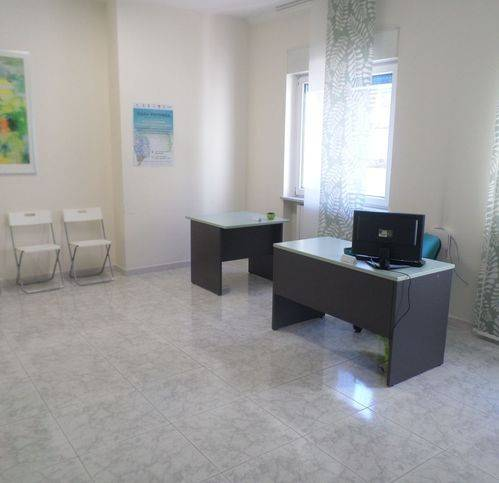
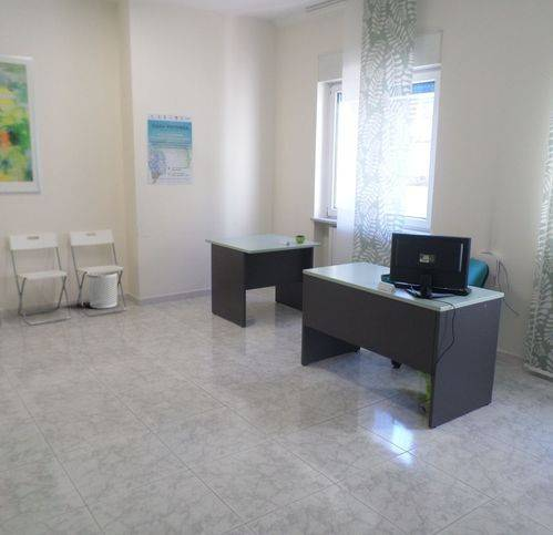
+ waste bin [85,270,119,309]
